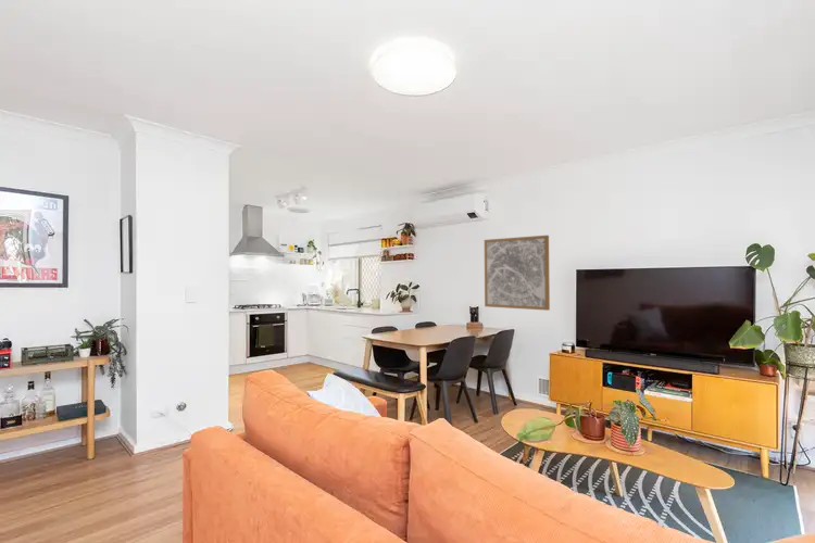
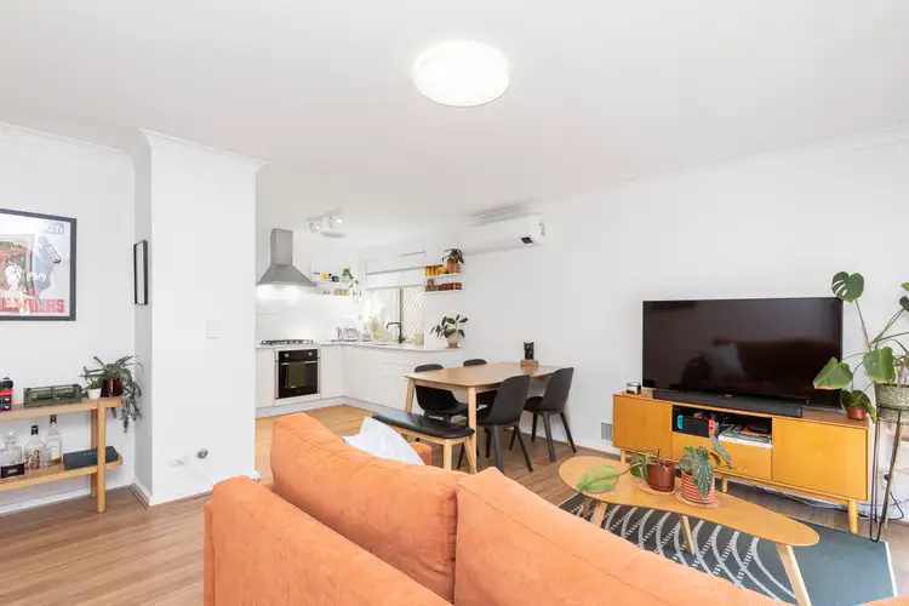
- wall art [484,235,551,312]
